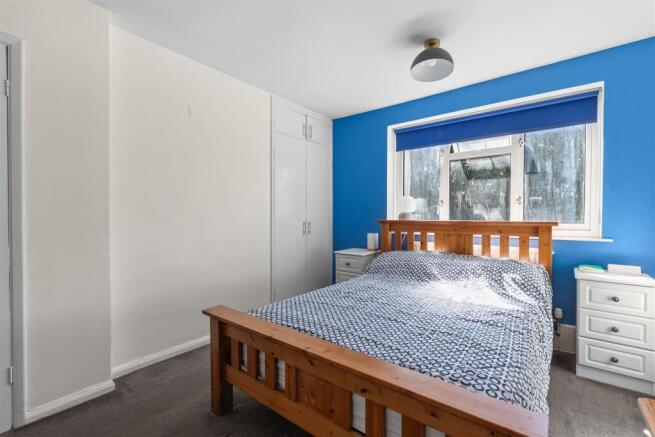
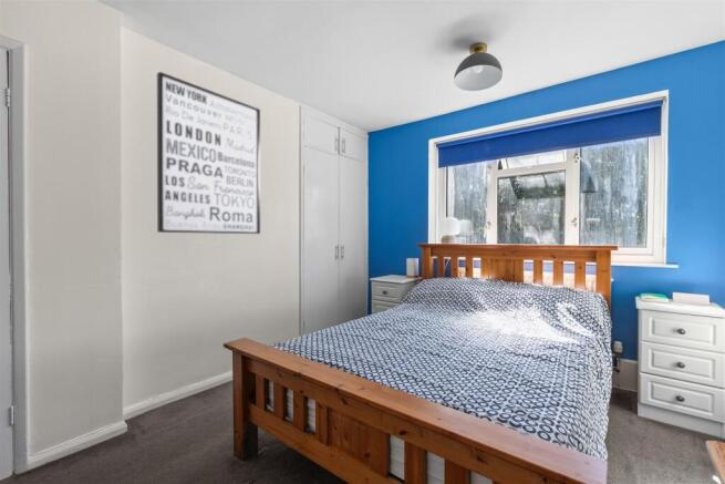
+ wall art [156,71,261,235]
